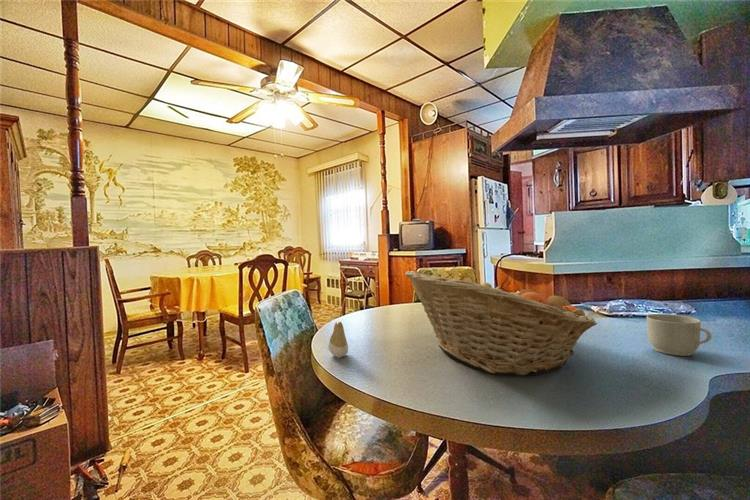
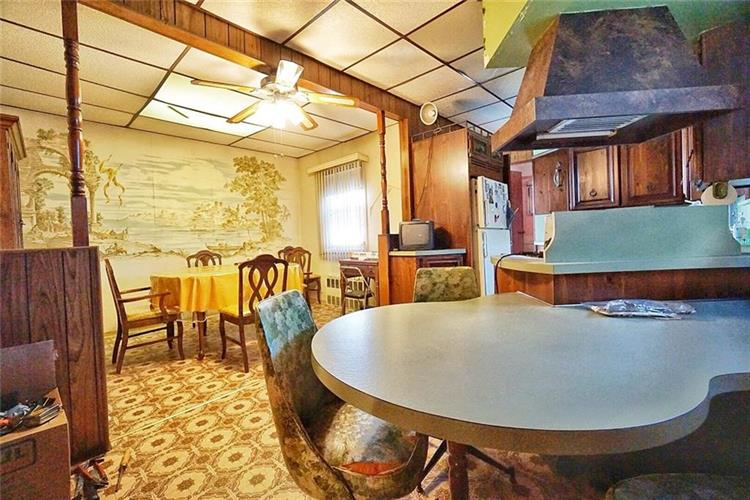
- fruit basket [404,270,598,377]
- mug [646,313,713,357]
- tooth [327,321,349,358]
